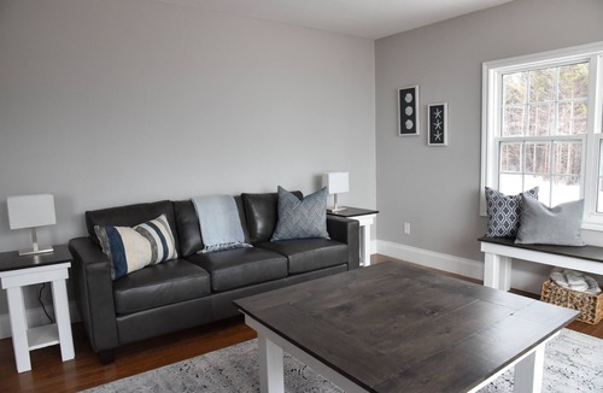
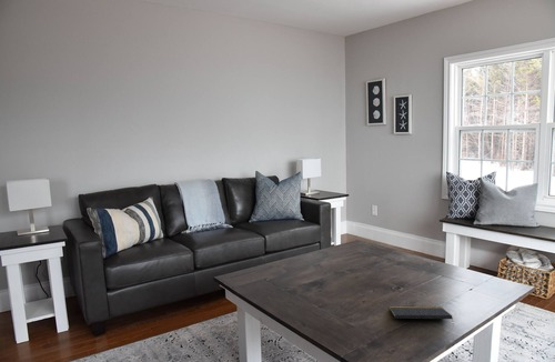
+ notepad [389,305,455,326]
